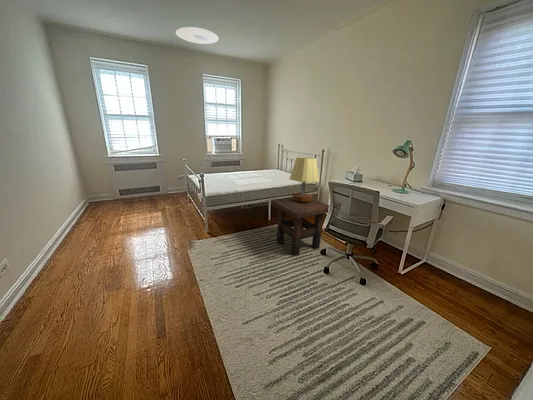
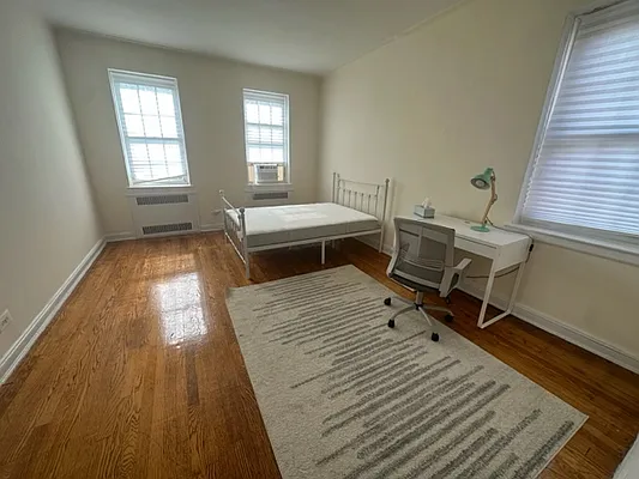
- side table [270,196,330,256]
- table lamp [289,156,320,202]
- ceiling light [175,26,220,45]
